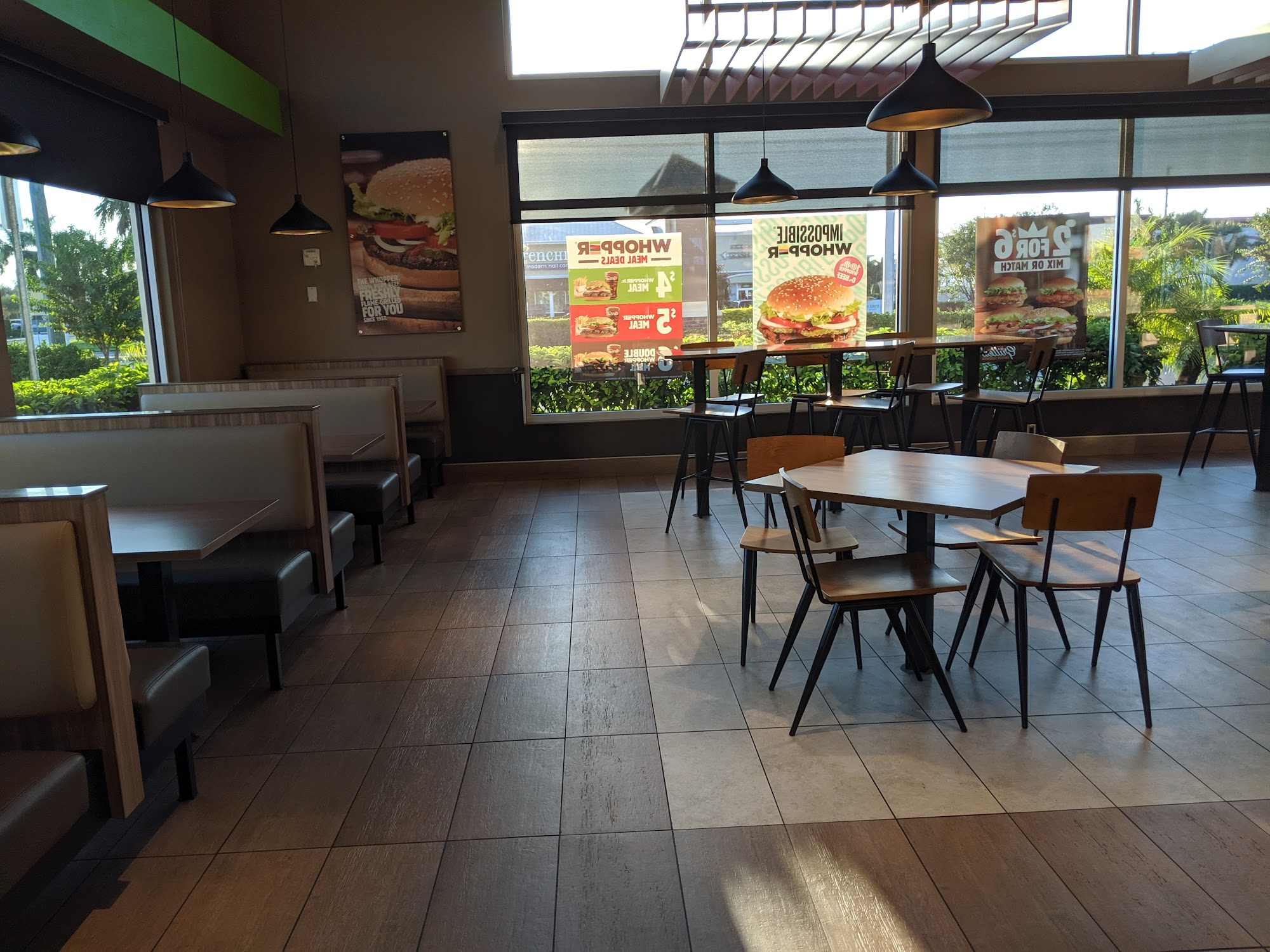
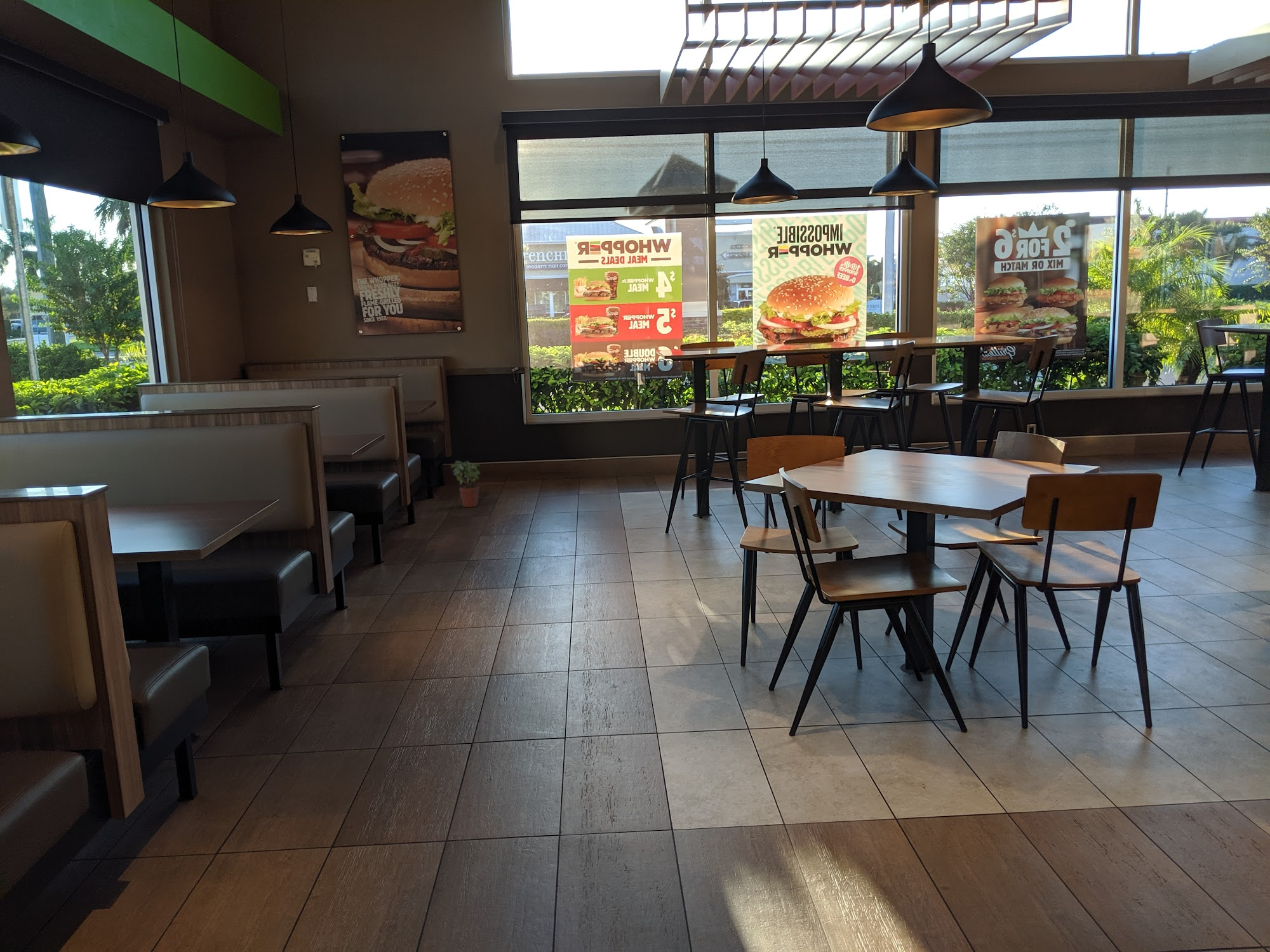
+ potted plant [450,460,481,508]
